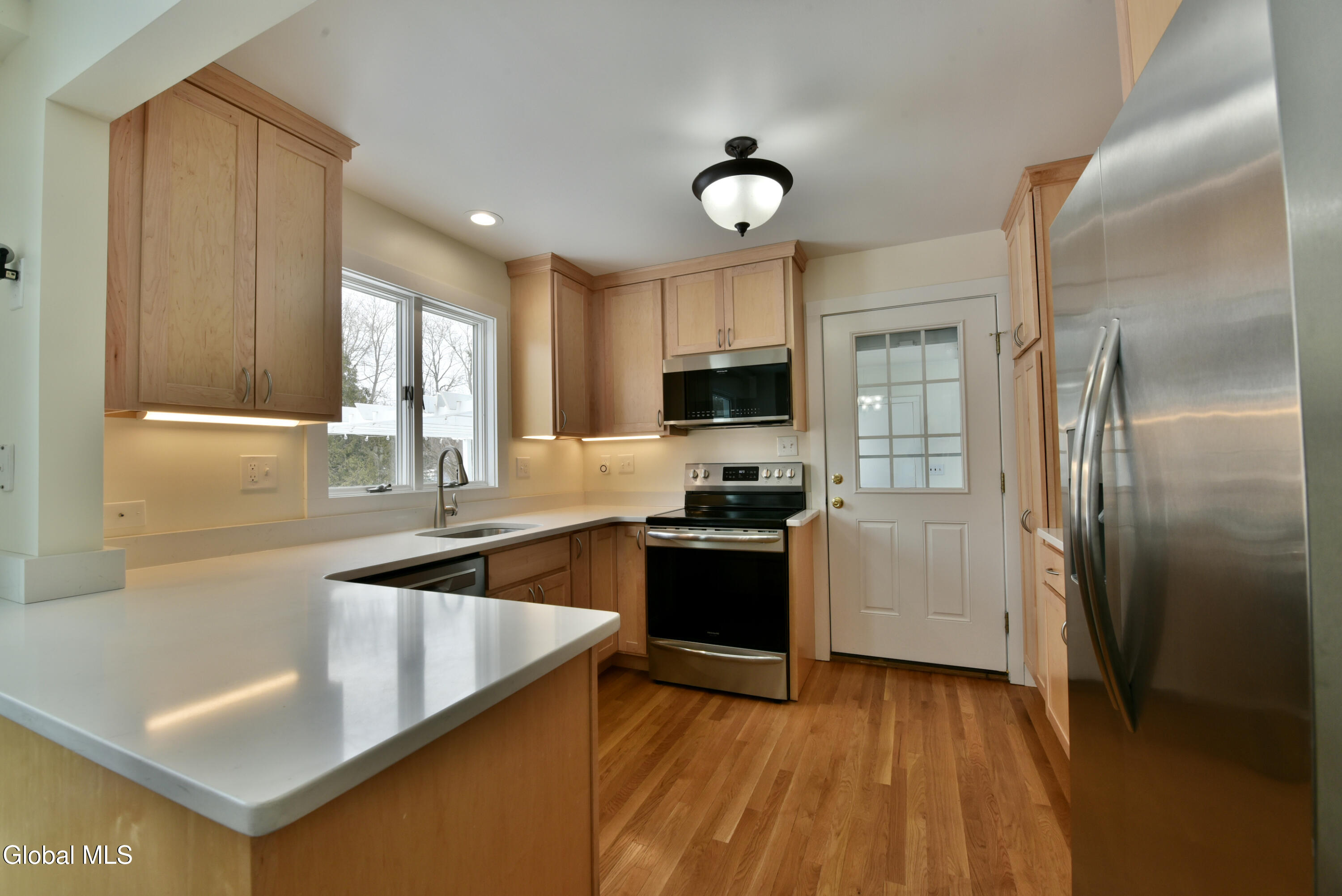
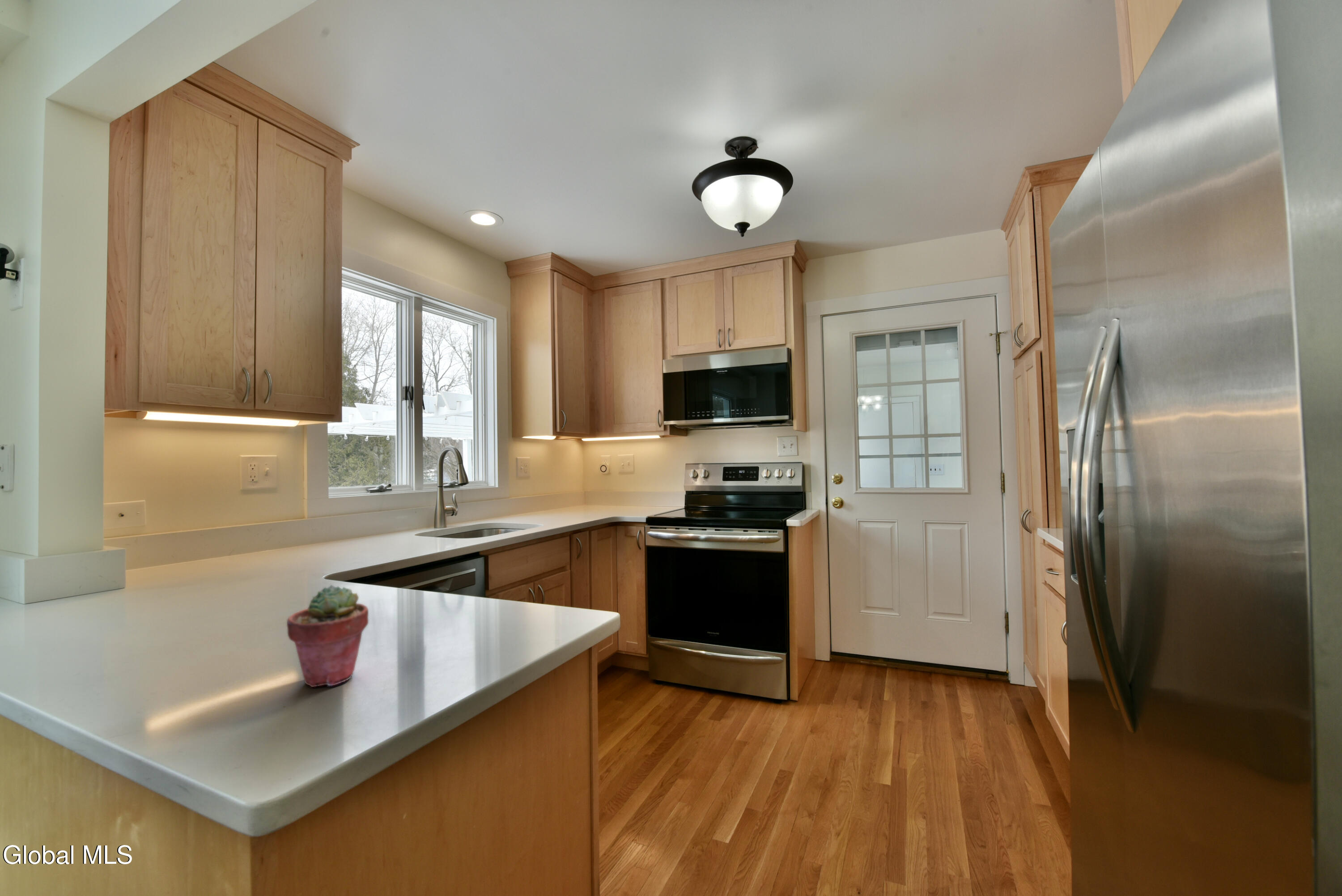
+ potted succulent [286,584,369,688]
